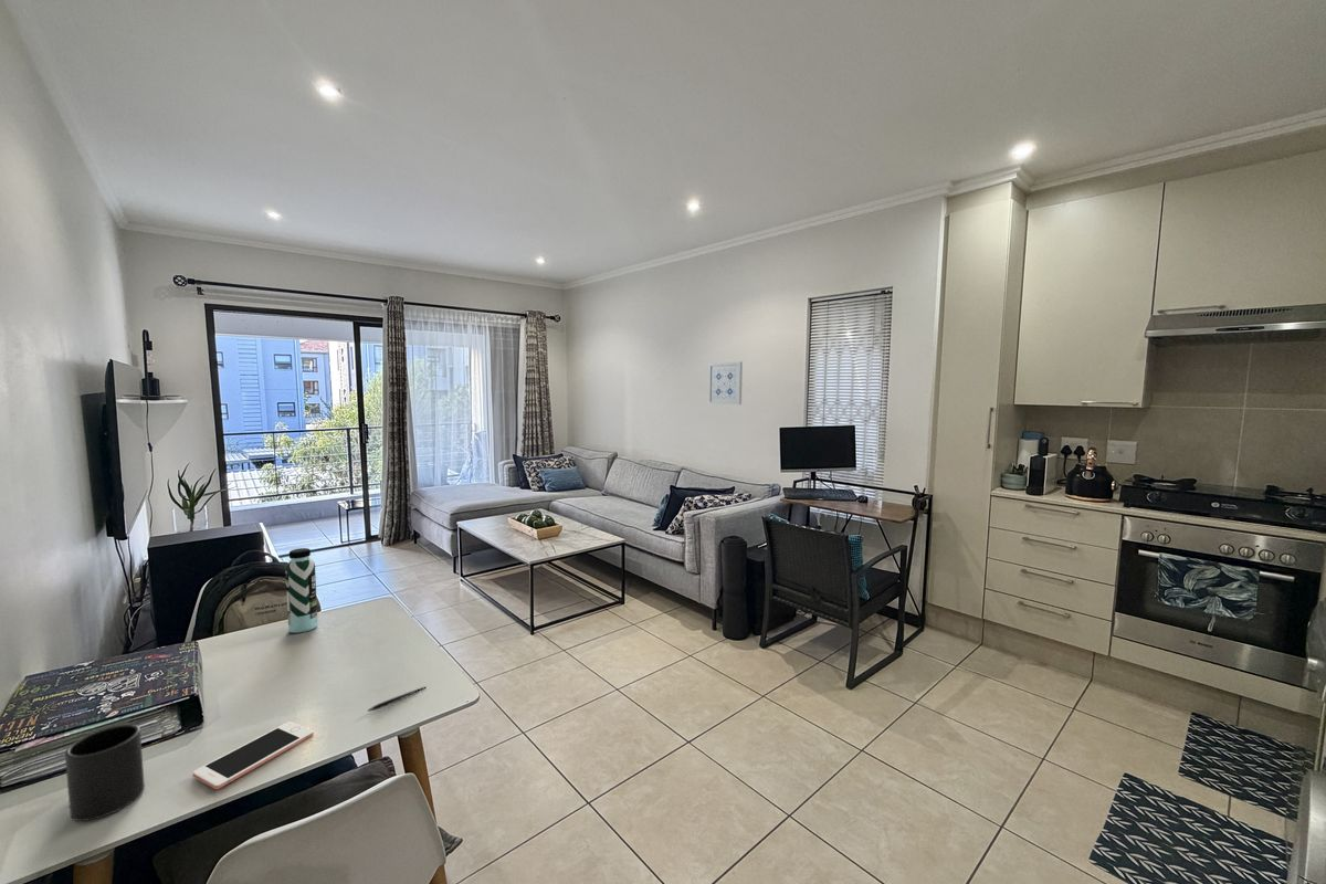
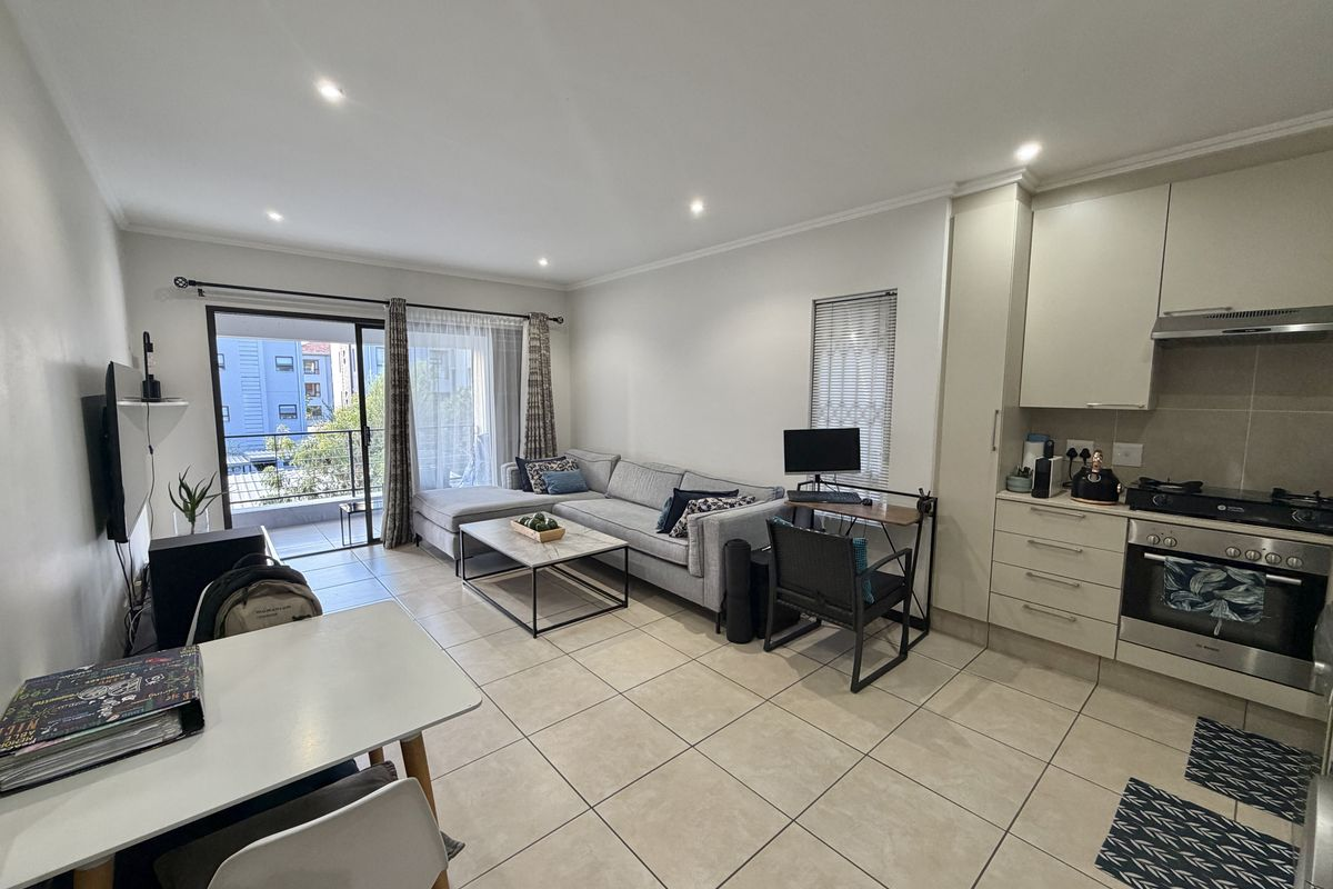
- cell phone [192,720,315,790]
- mug [64,724,146,822]
- water bottle [284,547,318,634]
- wall art [707,360,744,406]
- pen [367,685,427,713]
